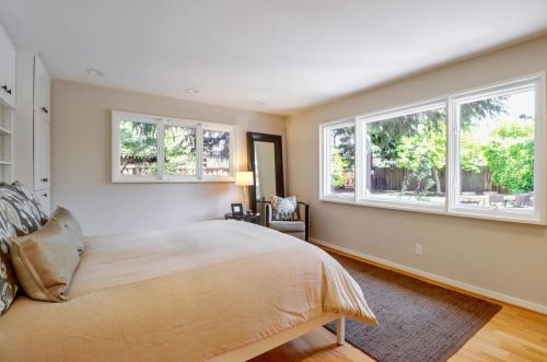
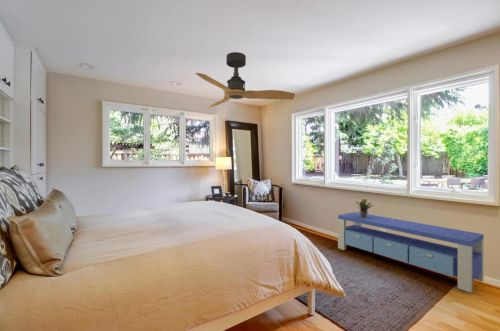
+ potted plant [352,198,375,218]
+ storage bench [337,211,485,293]
+ ceiling fan [195,51,296,109]
